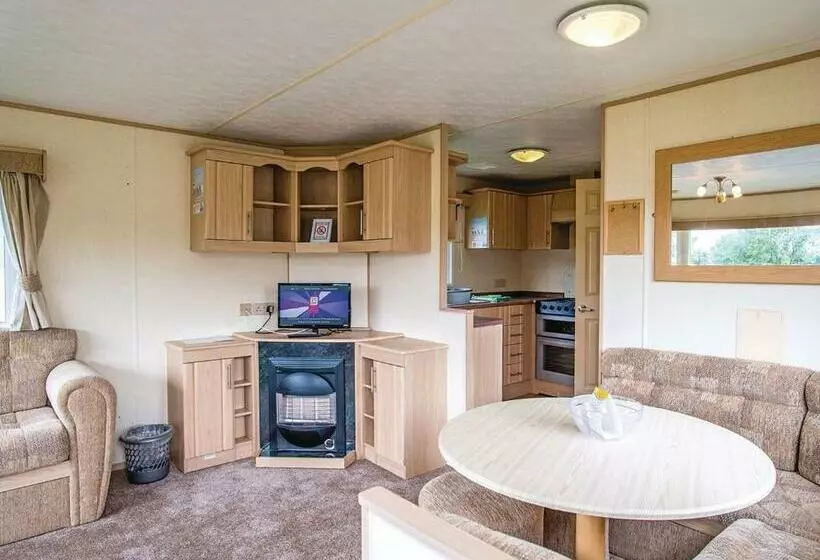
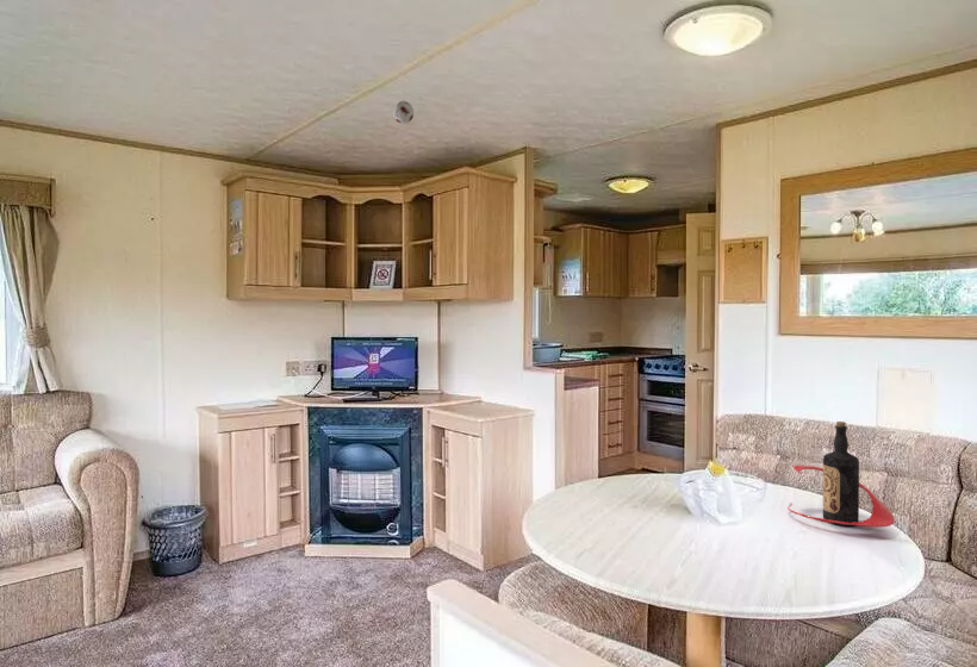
+ bottle [786,420,896,528]
+ smoke detector [392,99,415,125]
